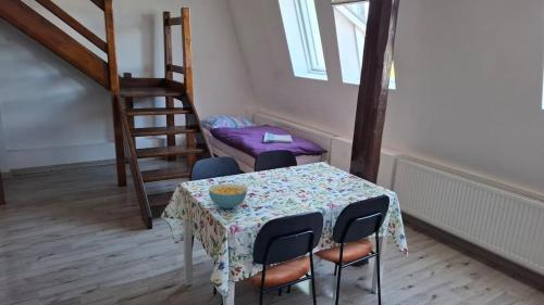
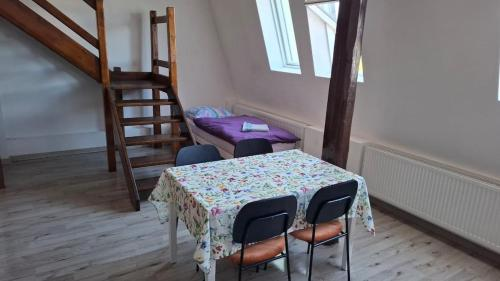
- cereal bowl [208,182,248,209]
